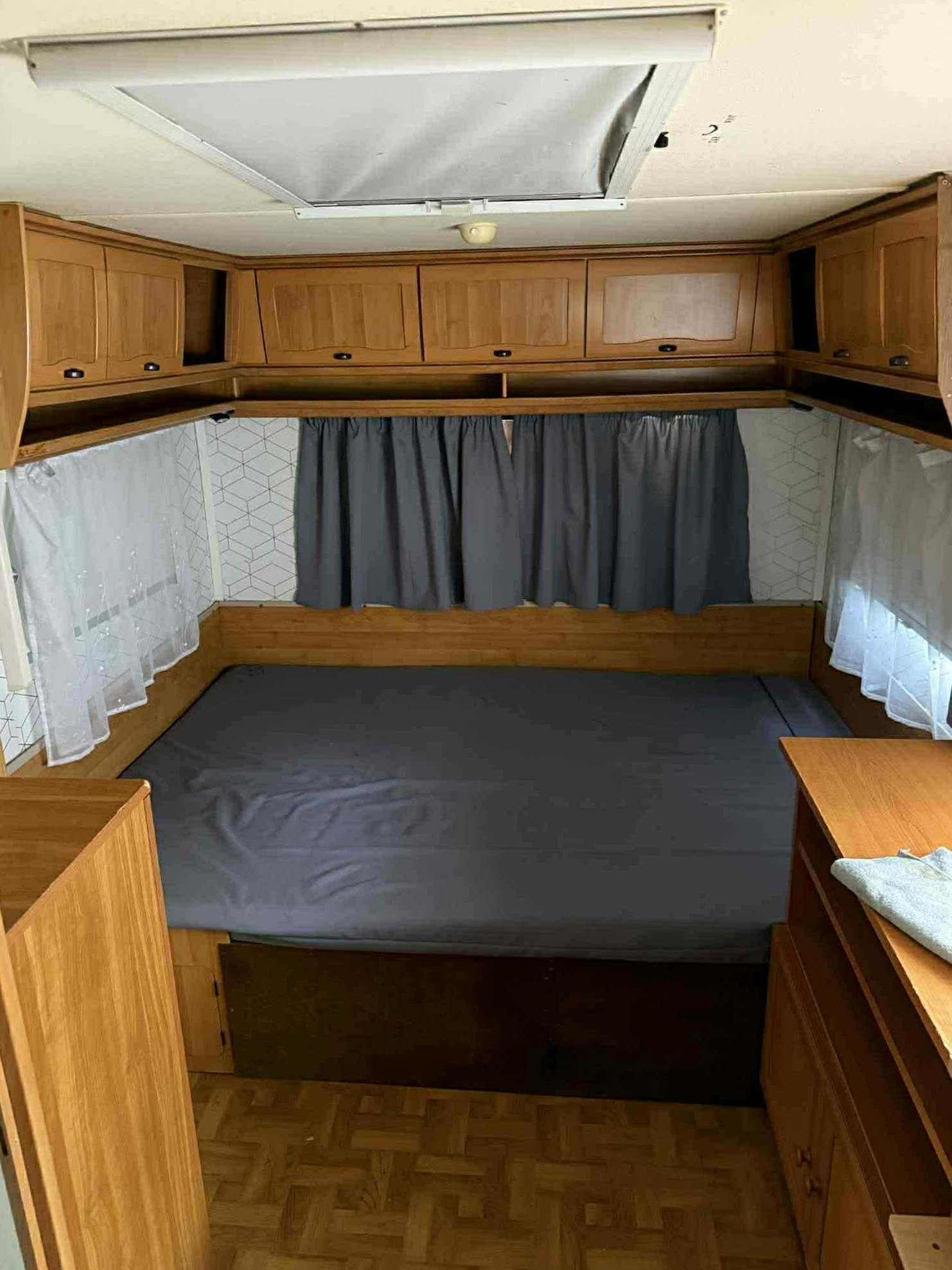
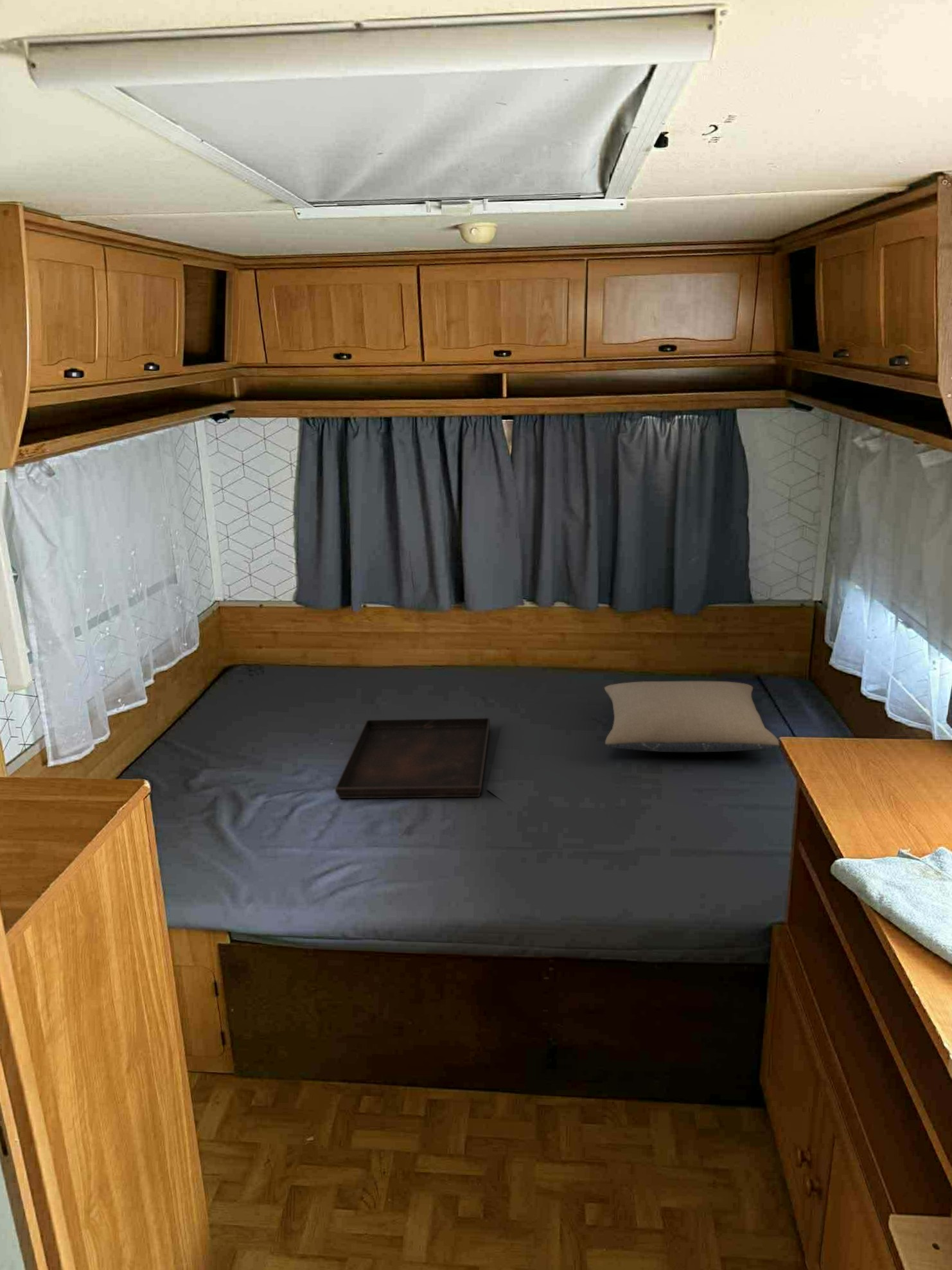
+ serving tray [335,717,491,799]
+ pillow [604,681,780,753]
